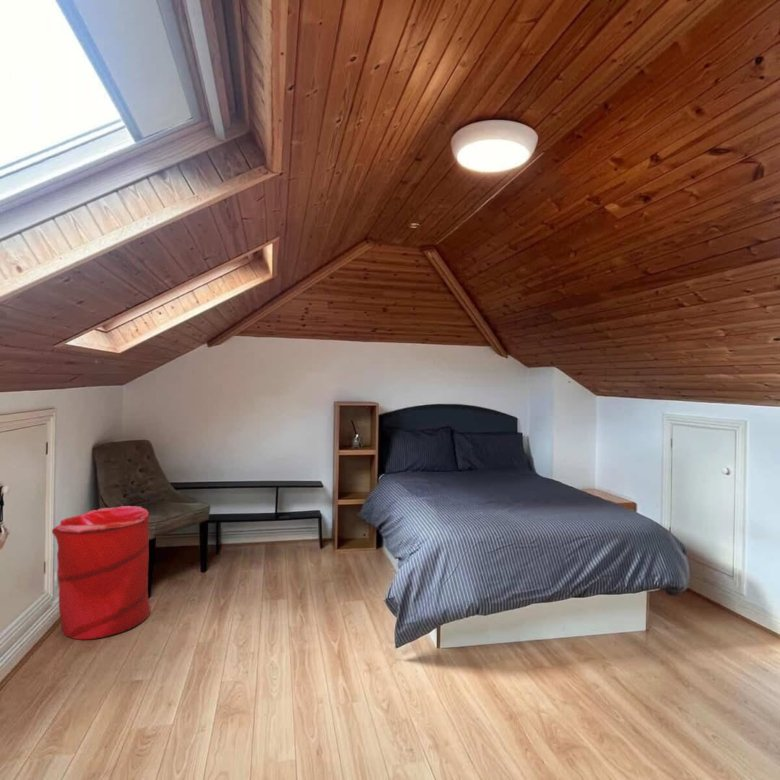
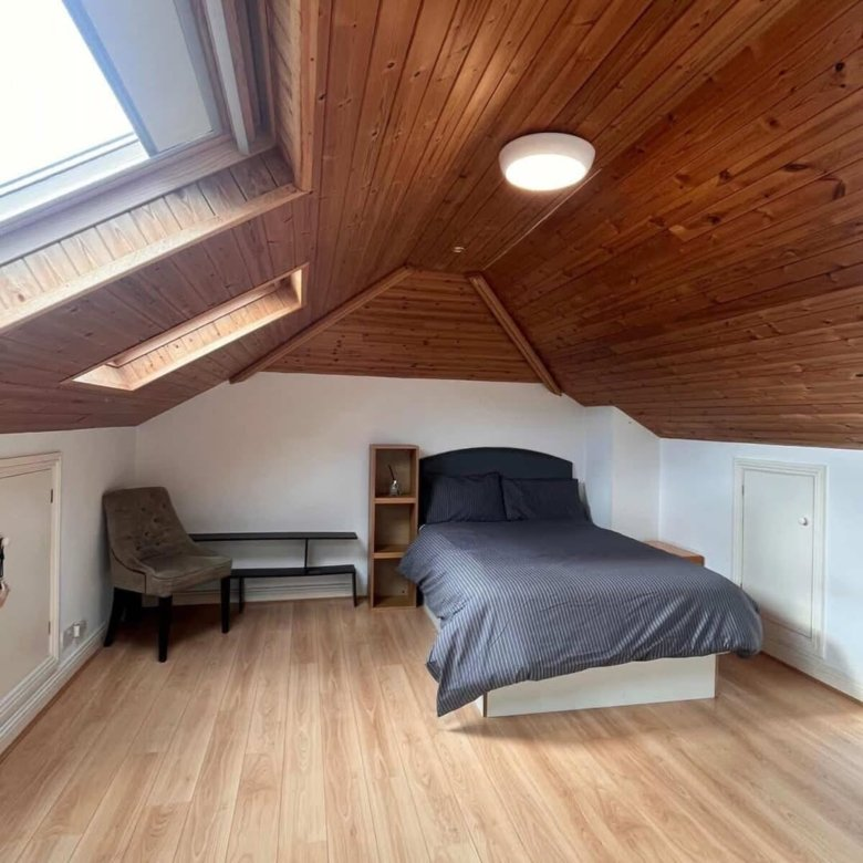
- laundry hamper [51,505,152,640]
